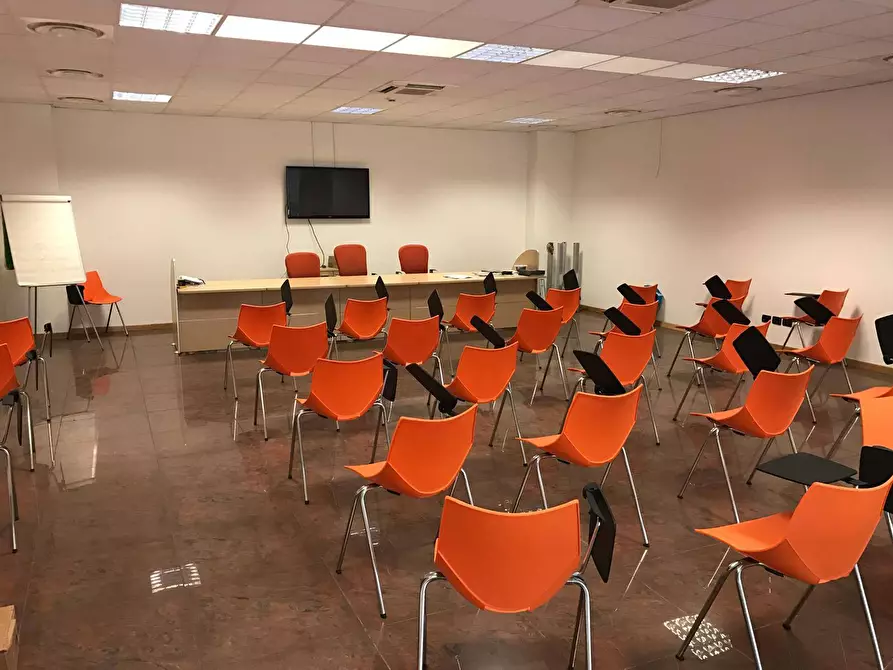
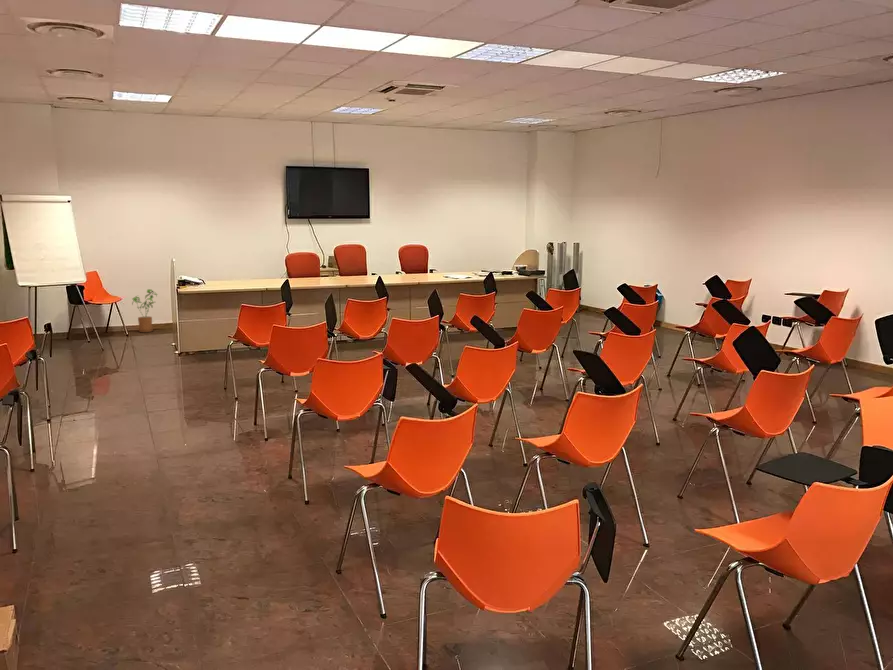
+ house plant [131,288,158,333]
